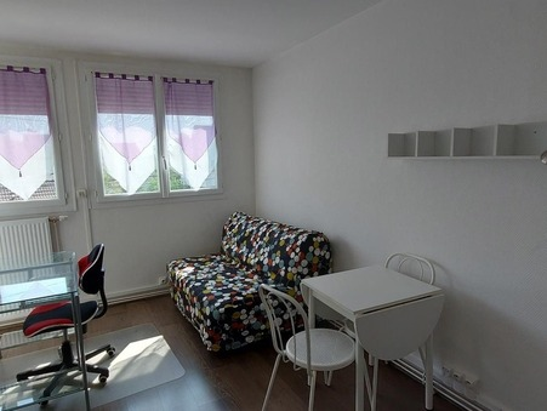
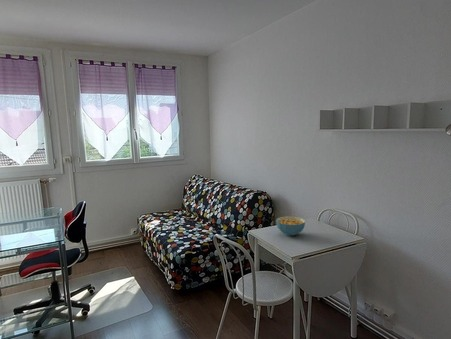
+ cereal bowl [275,215,306,237]
